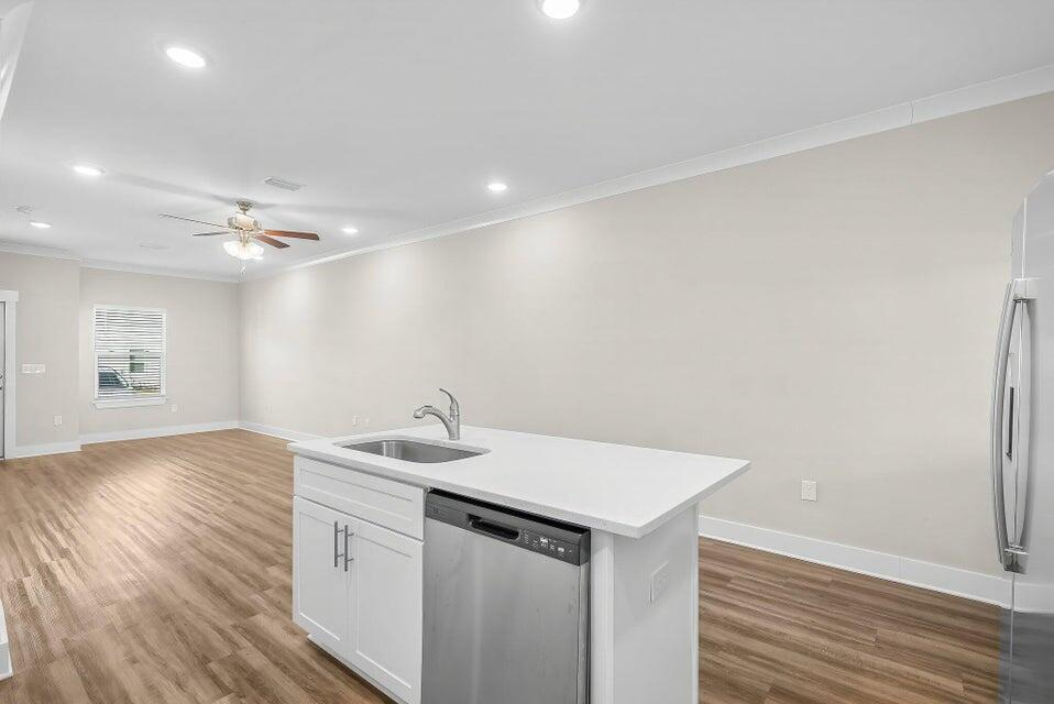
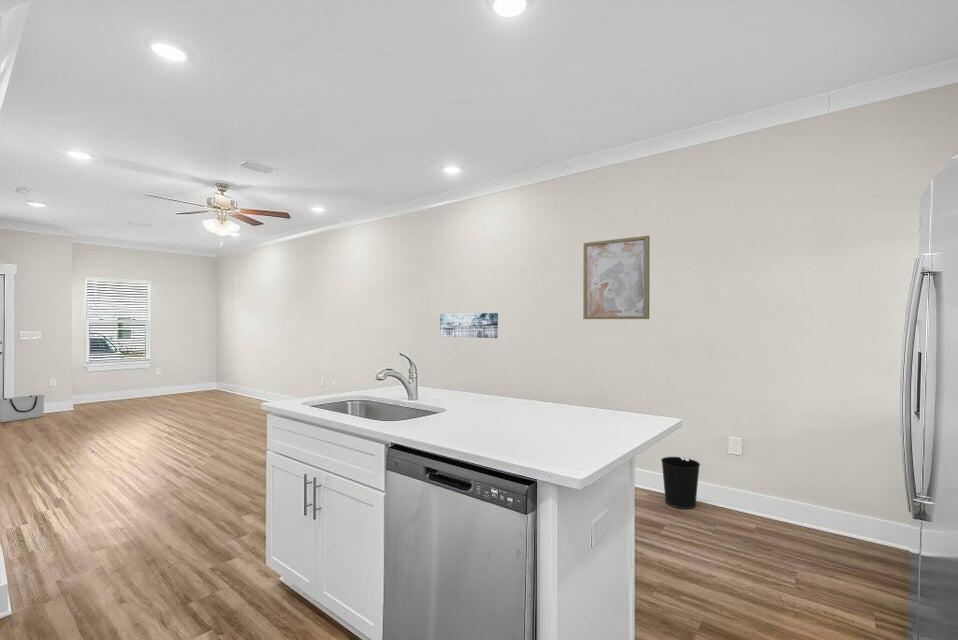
+ wall art [582,235,651,320]
+ storage bin [0,394,46,423]
+ wastebasket [660,456,701,510]
+ wall art [439,312,499,339]
